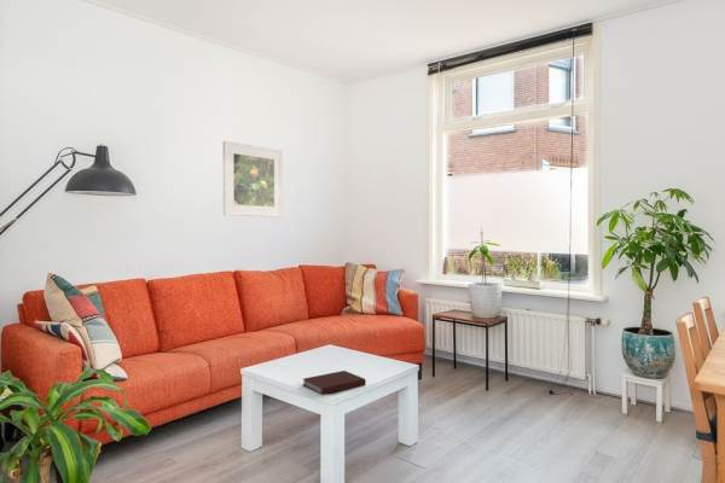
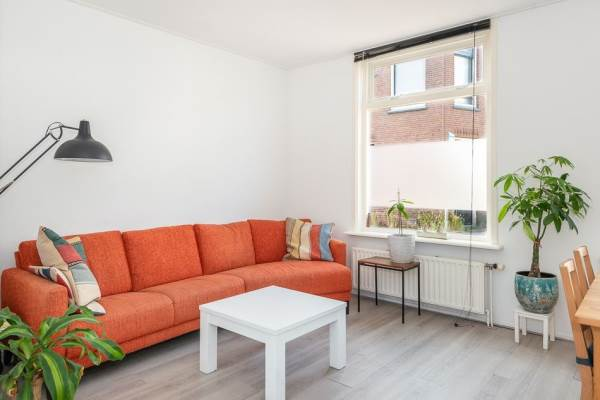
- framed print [222,140,284,219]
- notebook [302,369,367,396]
